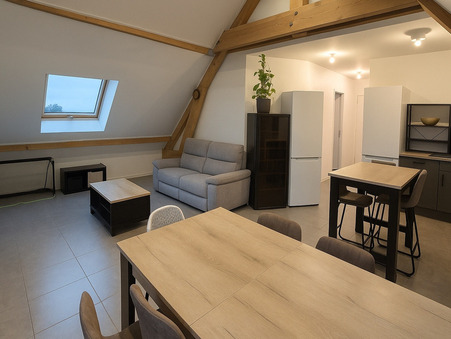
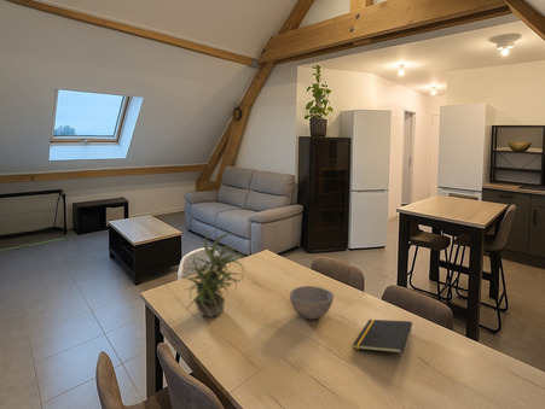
+ potted plant [175,228,247,319]
+ notepad [352,319,413,355]
+ bowl [289,285,335,321]
